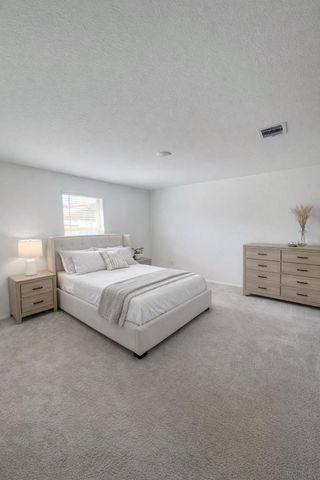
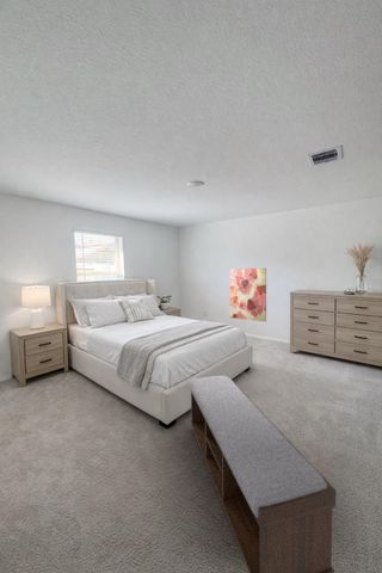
+ wall art [228,267,267,324]
+ bench [187,375,337,573]
